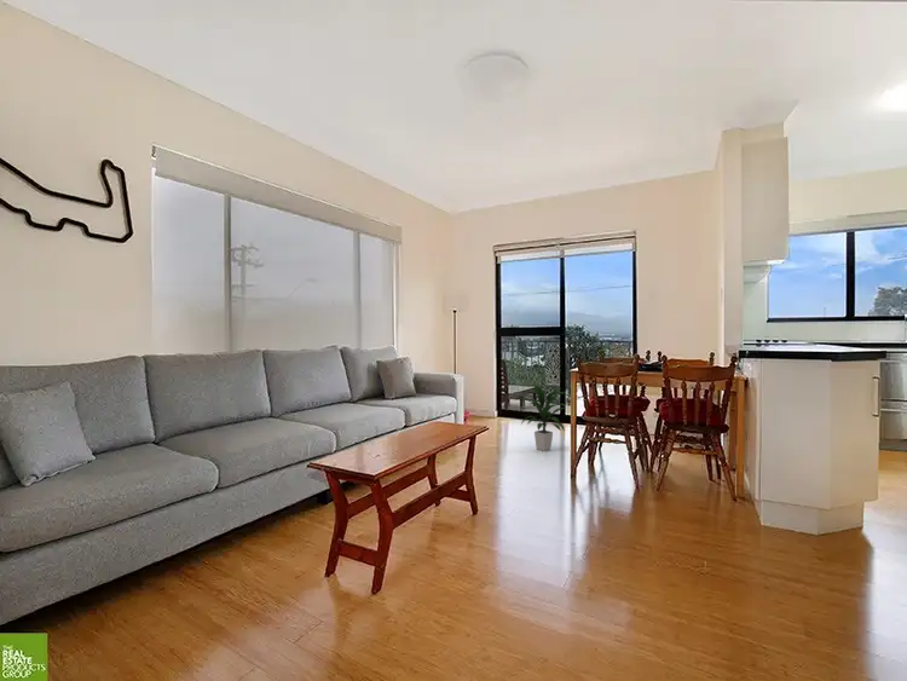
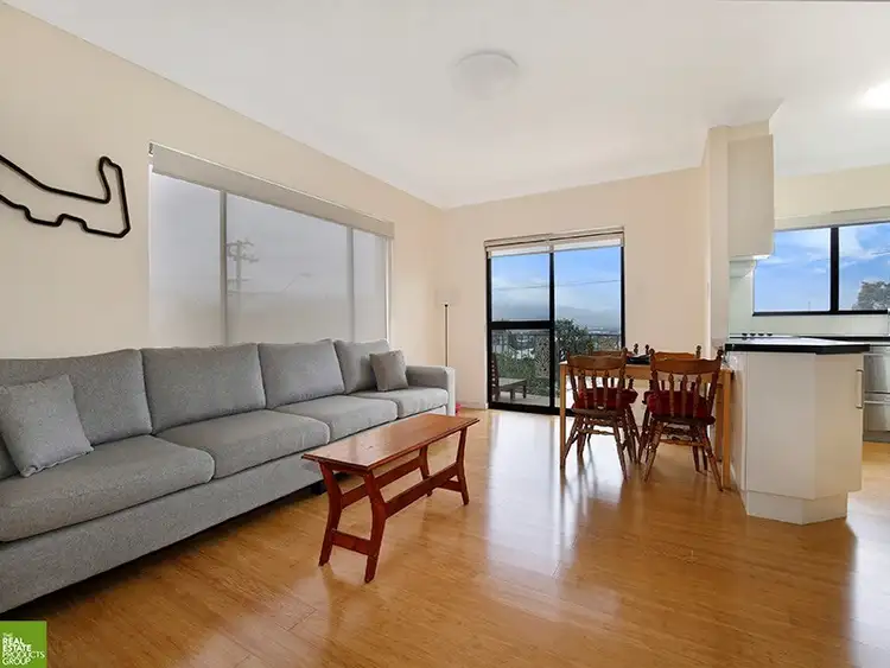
- indoor plant [518,381,567,452]
